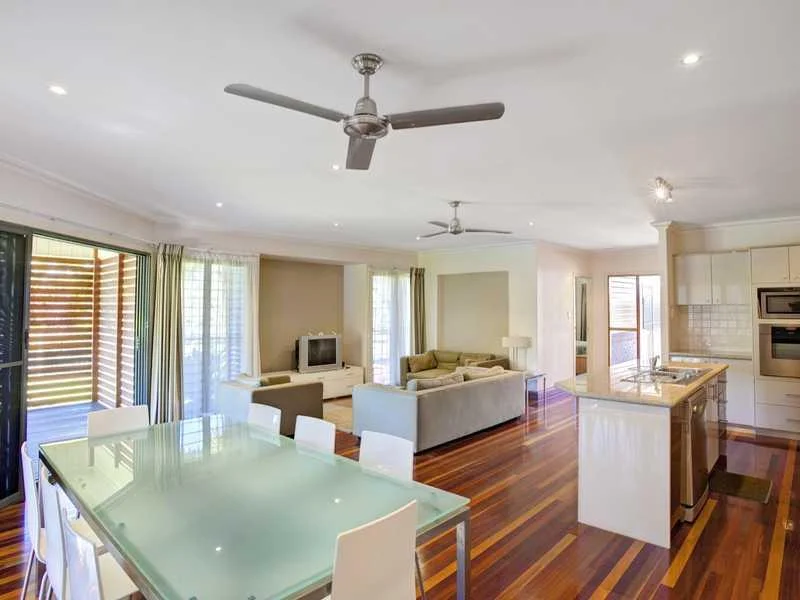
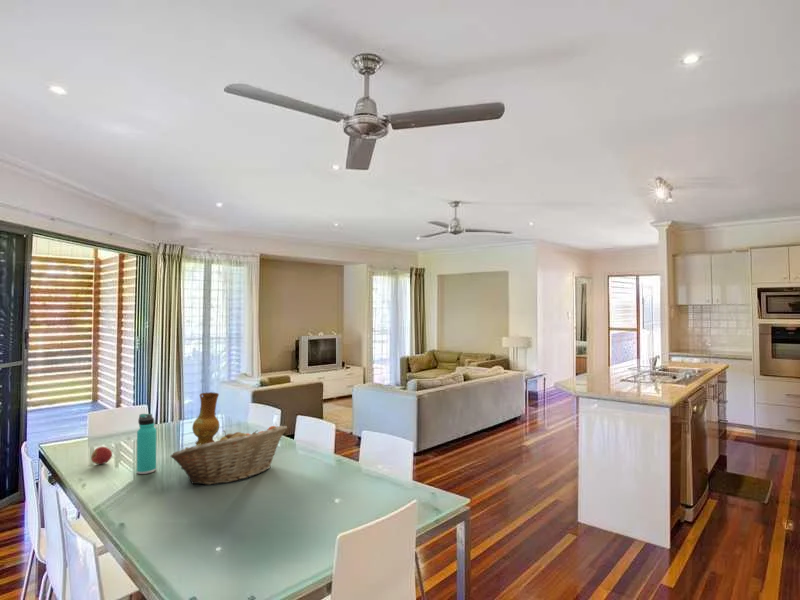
+ thermos bottle [136,413,157,475]
+ fruit basket [170,425,288,486]
+ ceramic jug [191,391,220,445]
+ apple [90,446,113,465]
